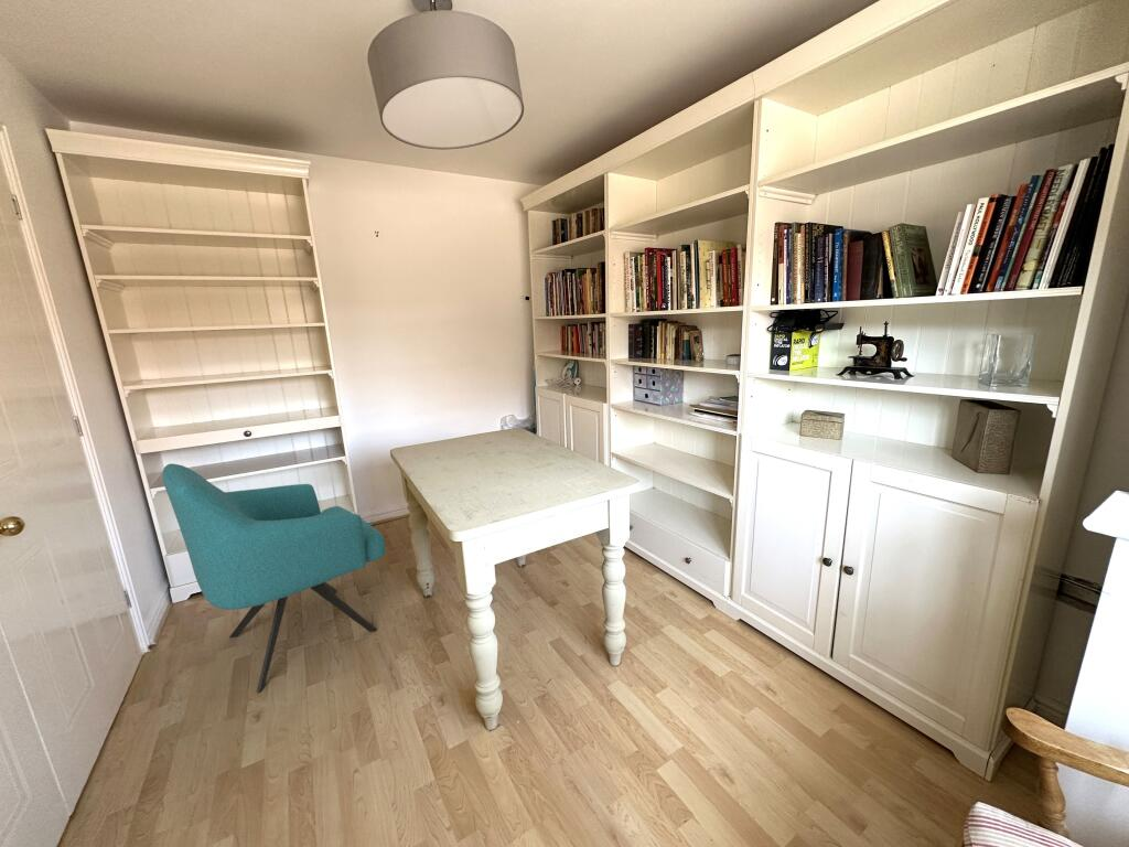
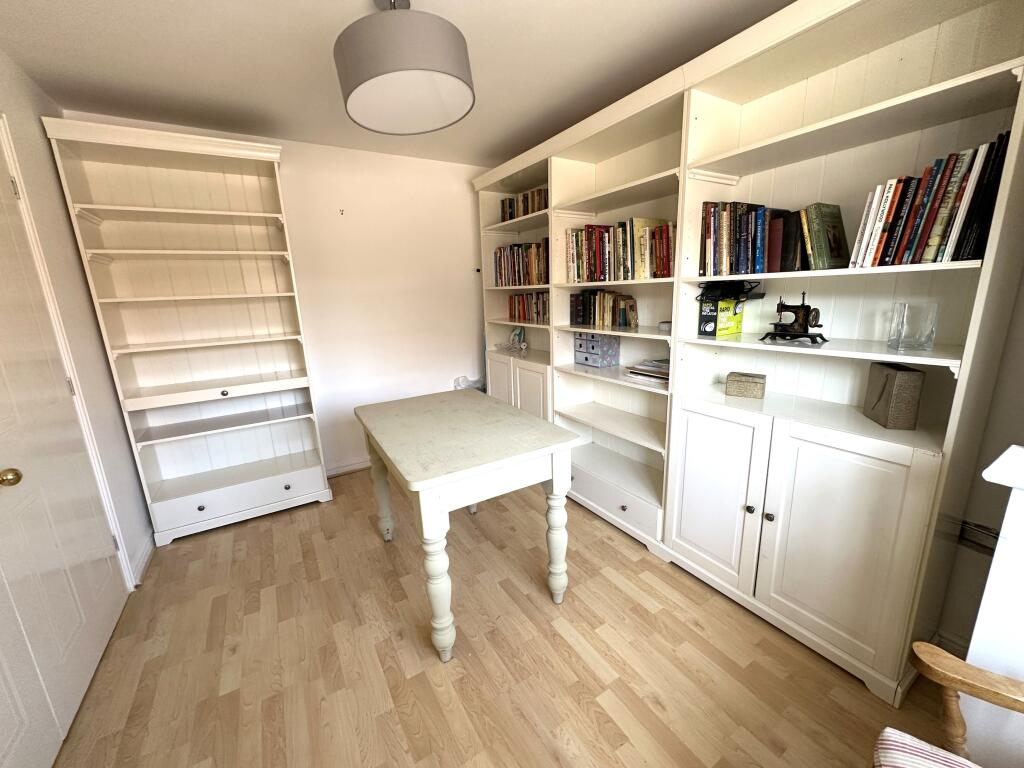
- chair [162,462,386,694]
